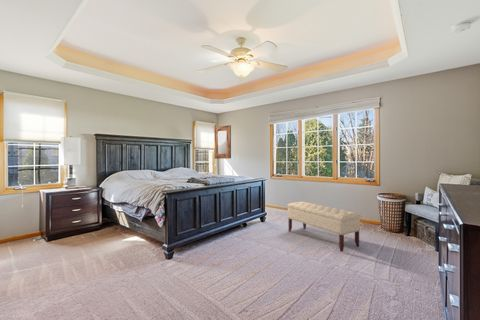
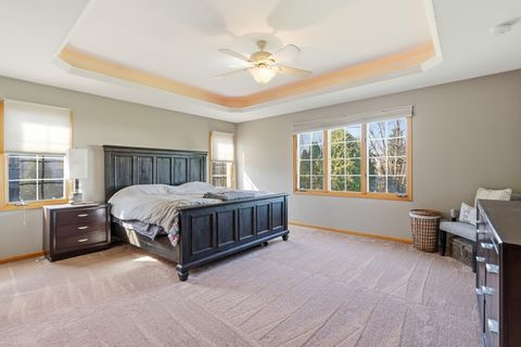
- home mirror [214,124,232,160]
- bench [287,201,362,253]
